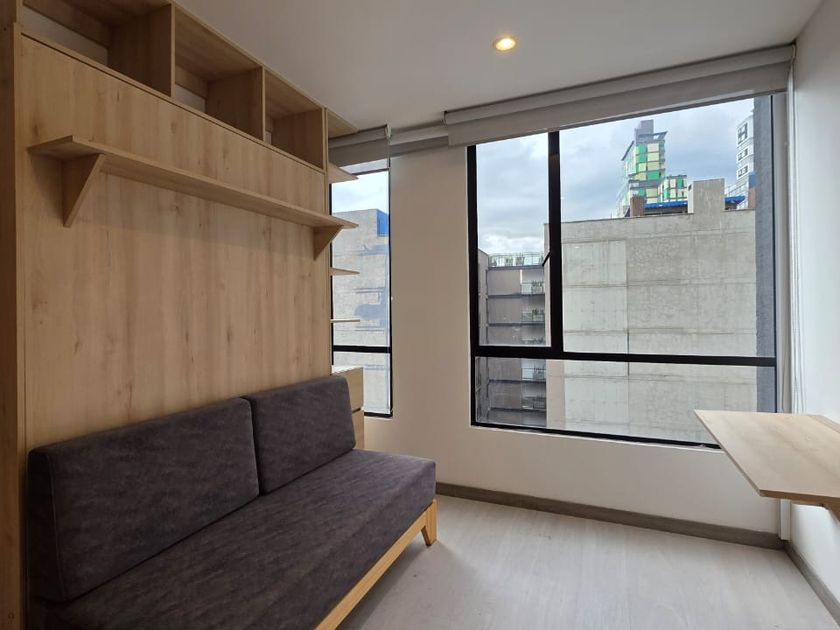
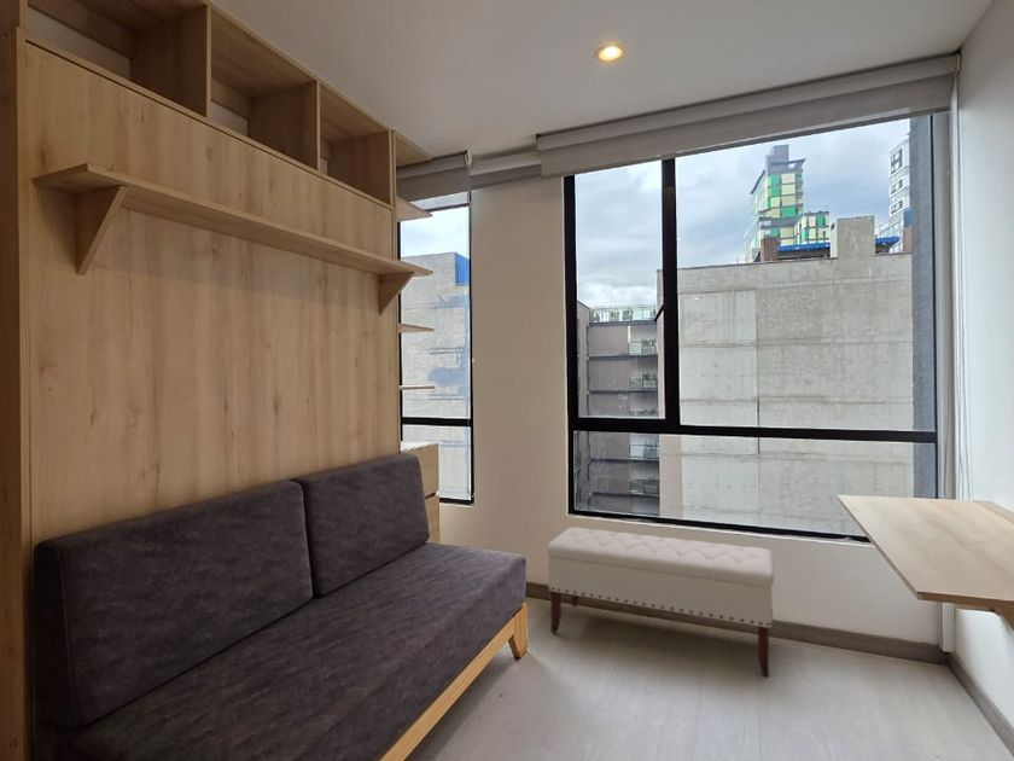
+ bench [546,525,775,678]
